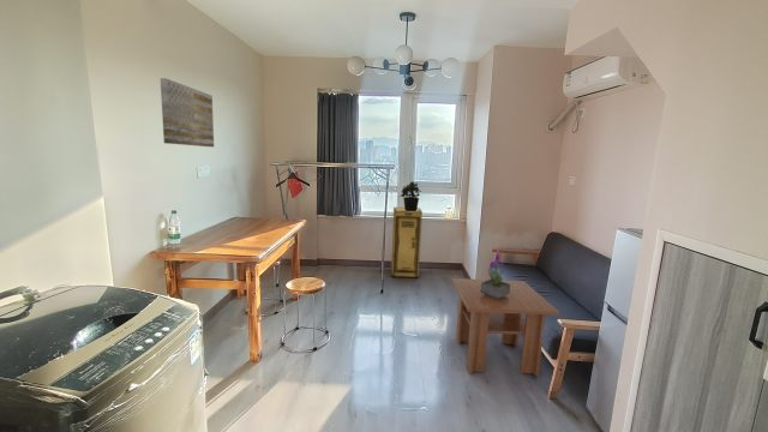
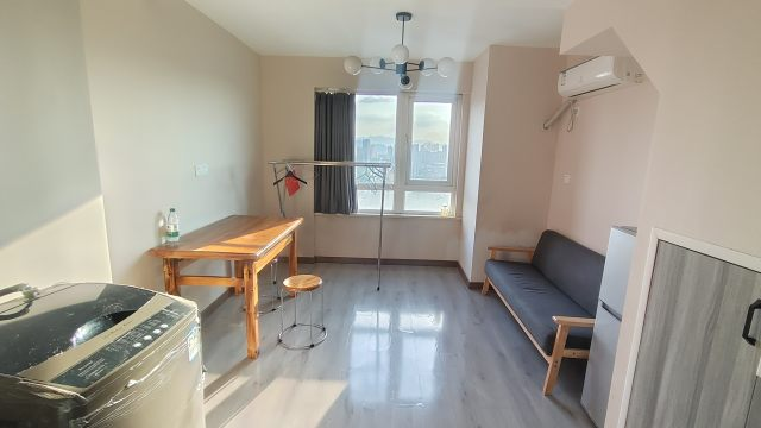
- potted plant [400,181,422,211]
- wall art [160,77,215,148]
- potted plant [480,248,510,299]
- coffee table [450,277,560,377]
- storage cabinet [390,206,424,278]
